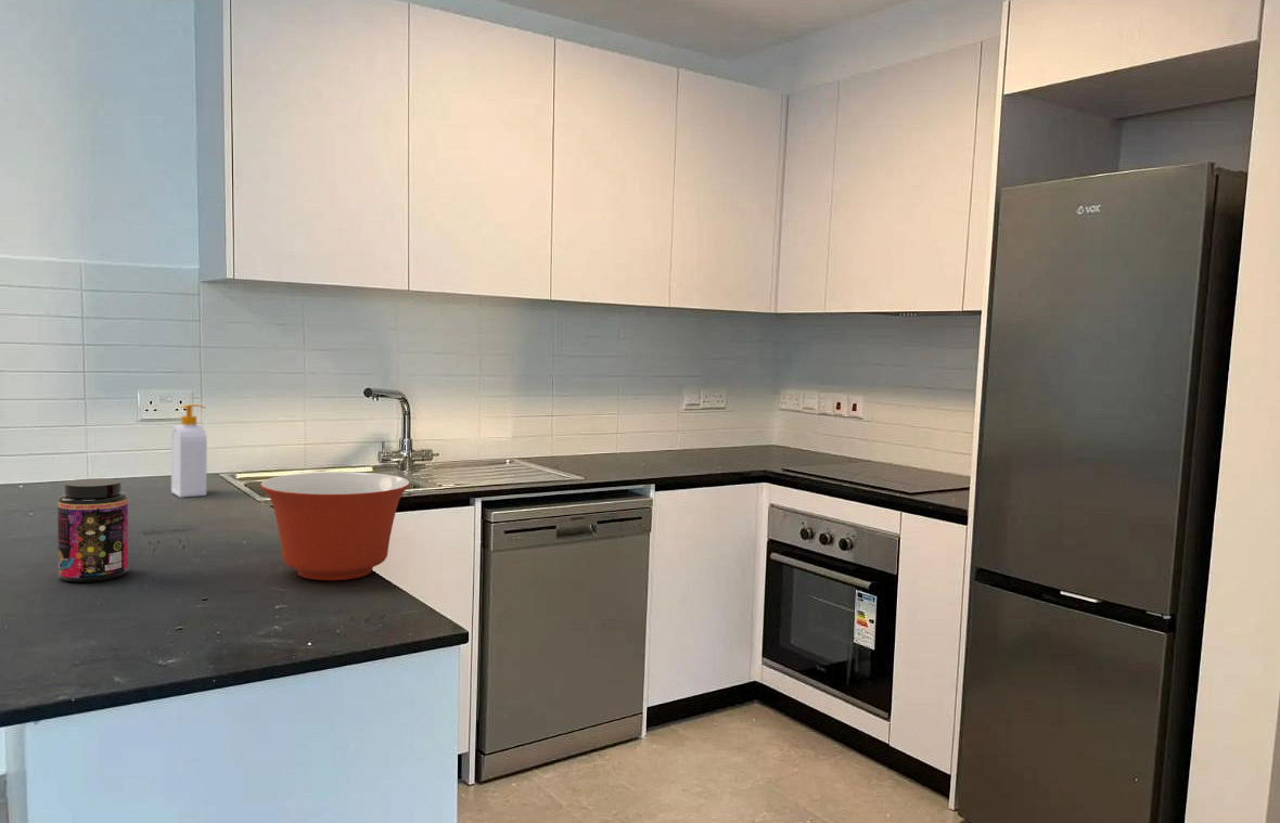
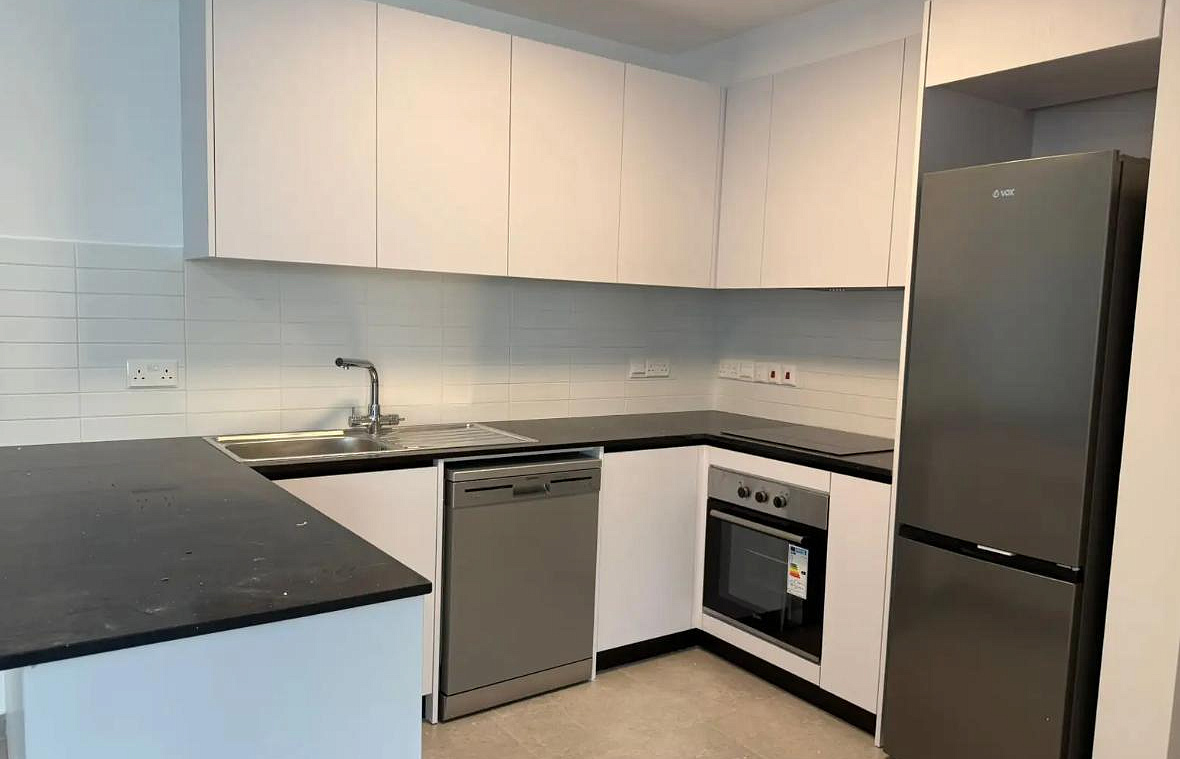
- soap bottle [170,403,208,499]
- mixing bowl [259,471,411,581]
- jar [56,477,129,583]
